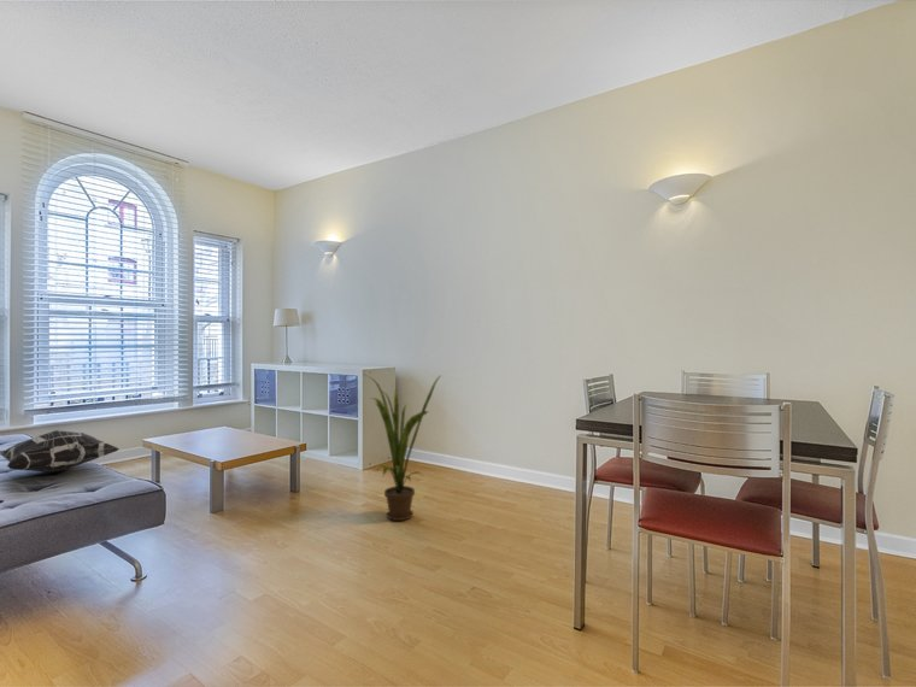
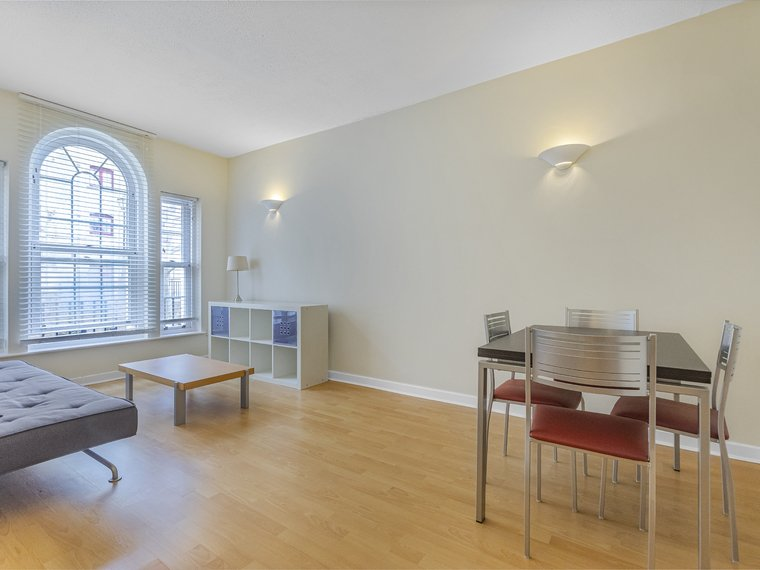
- house plant [364,374,441,522]
- decorative pillow [0,429,121,474]
